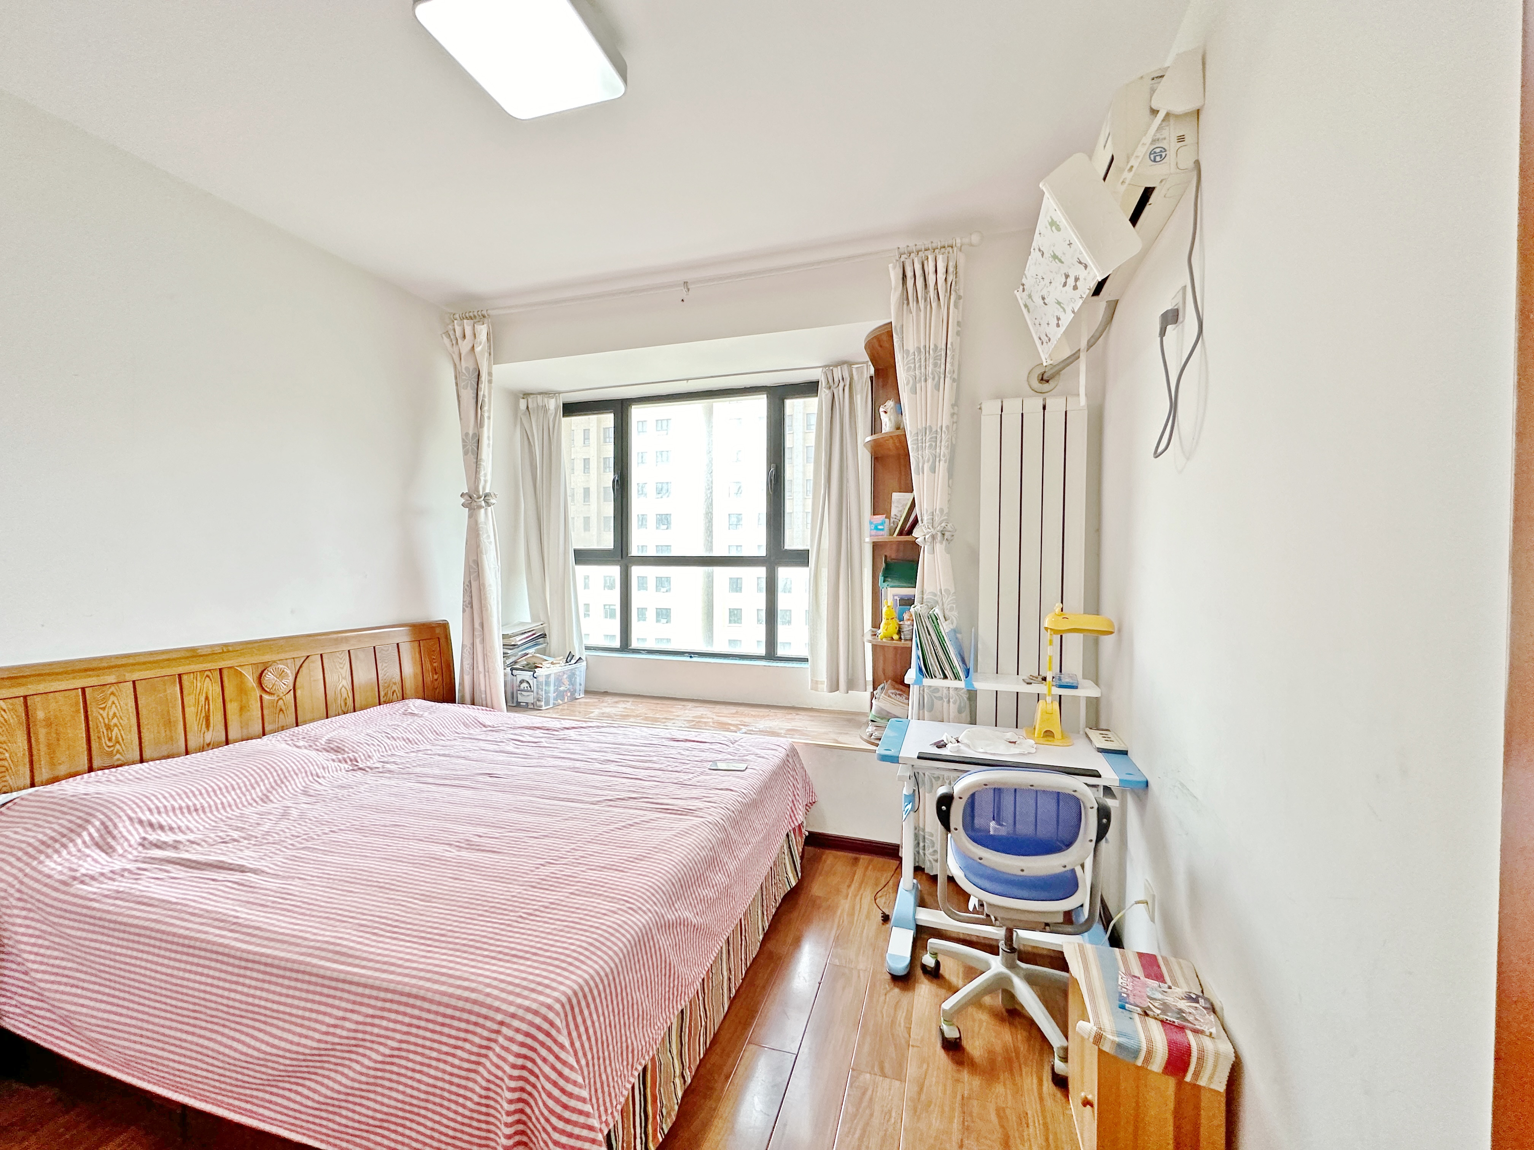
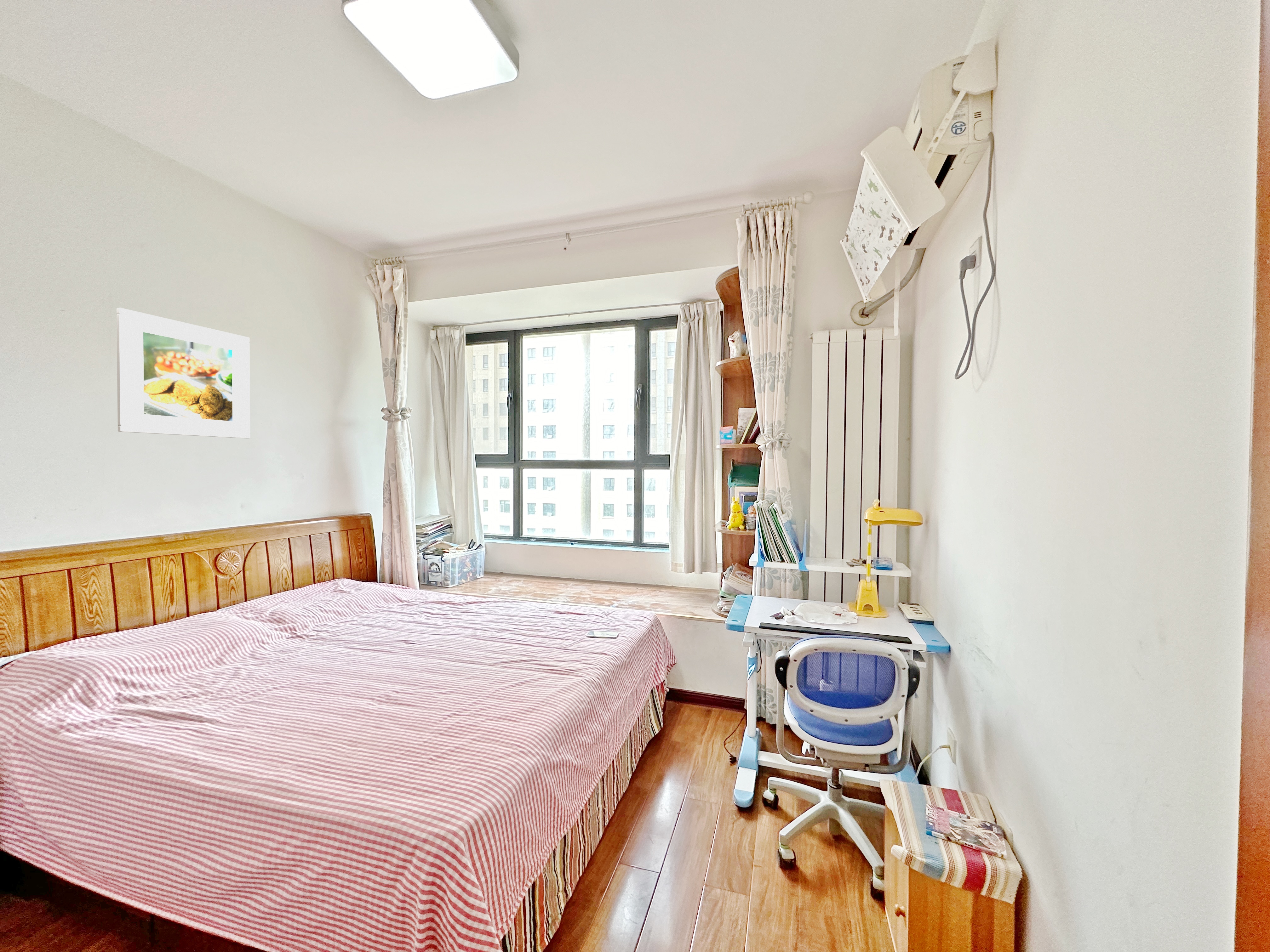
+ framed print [116,307,250,439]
